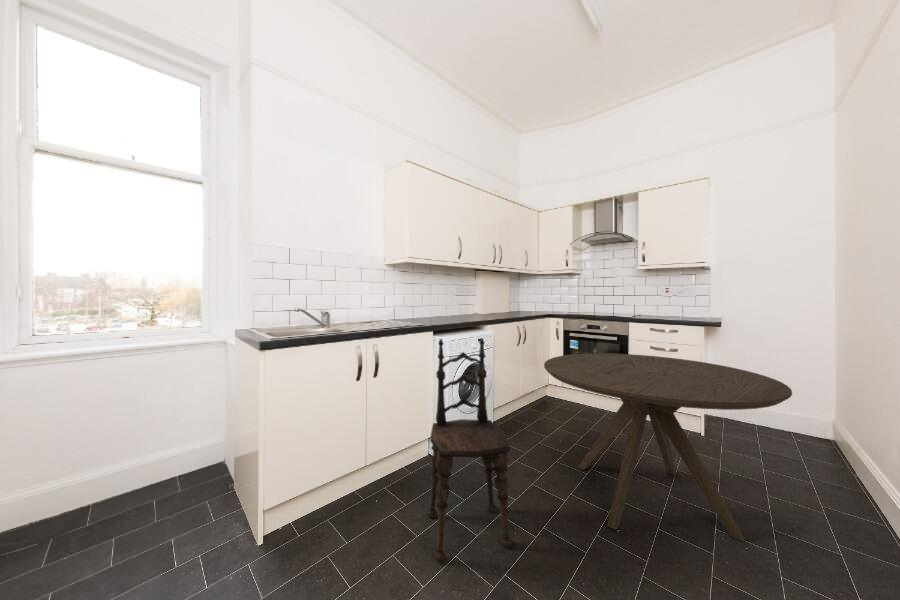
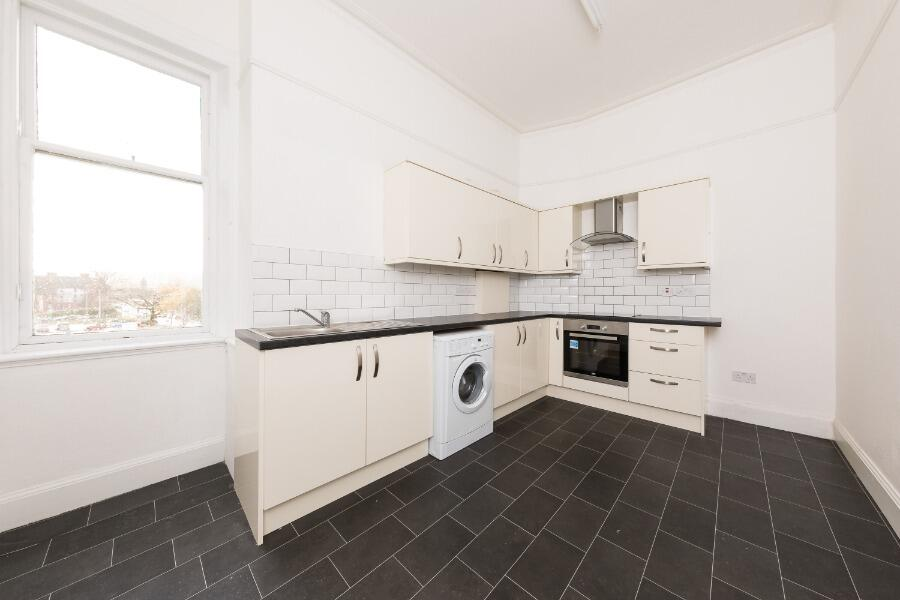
- dining chair [426,337,513,562]
- dining table [543,352,793,543]
